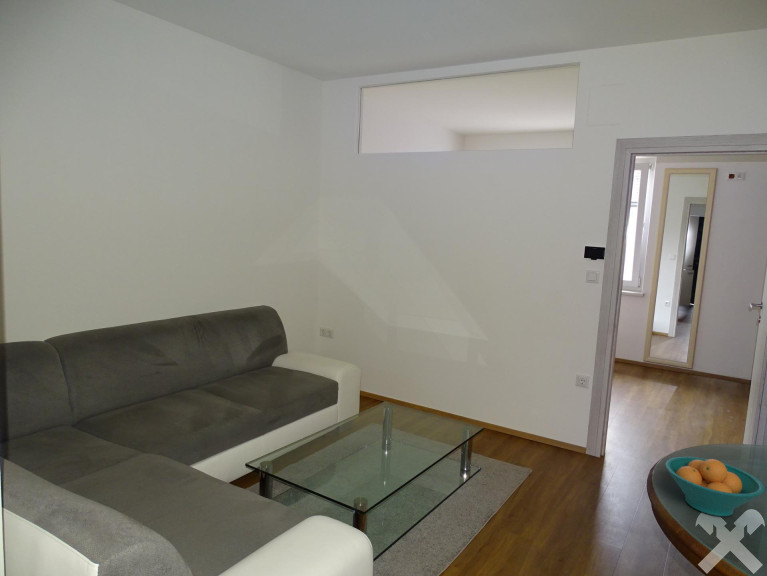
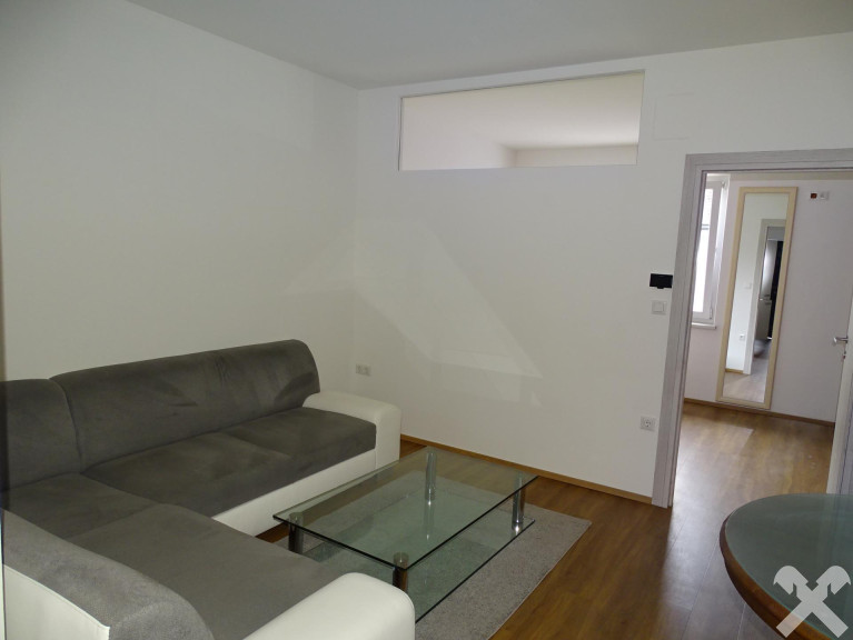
- fruit bowl [664,456,766,517]
